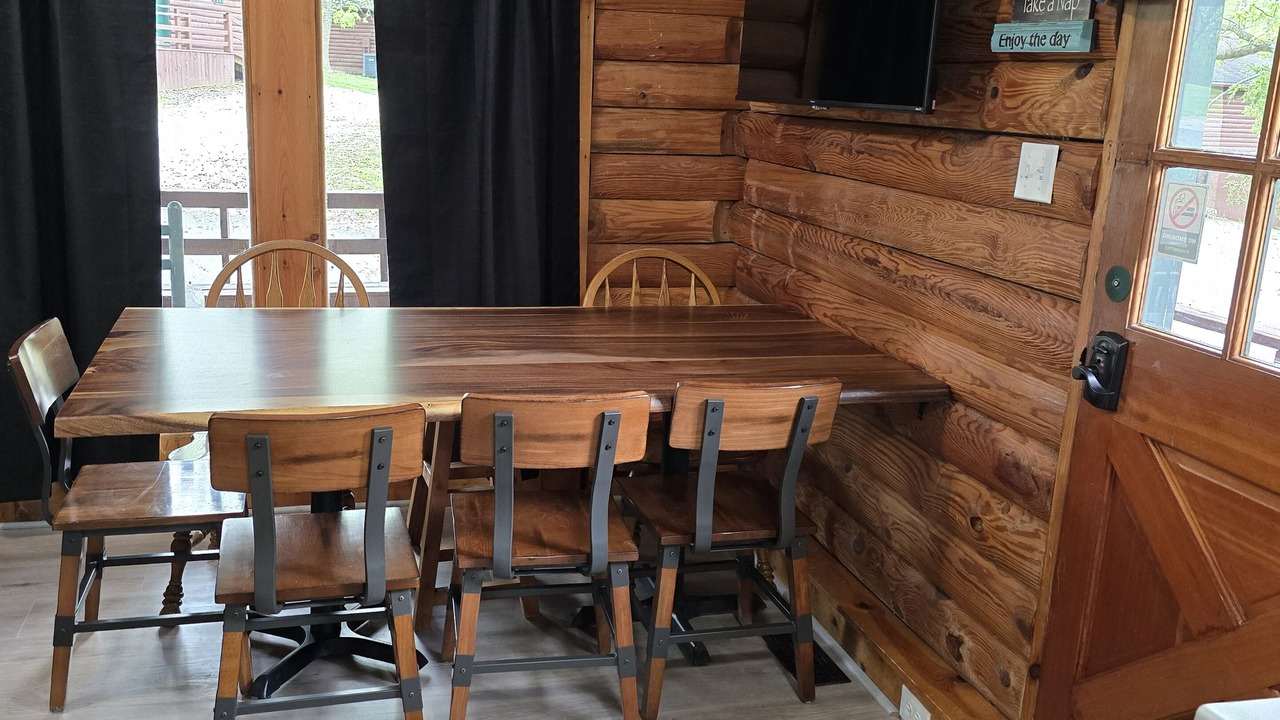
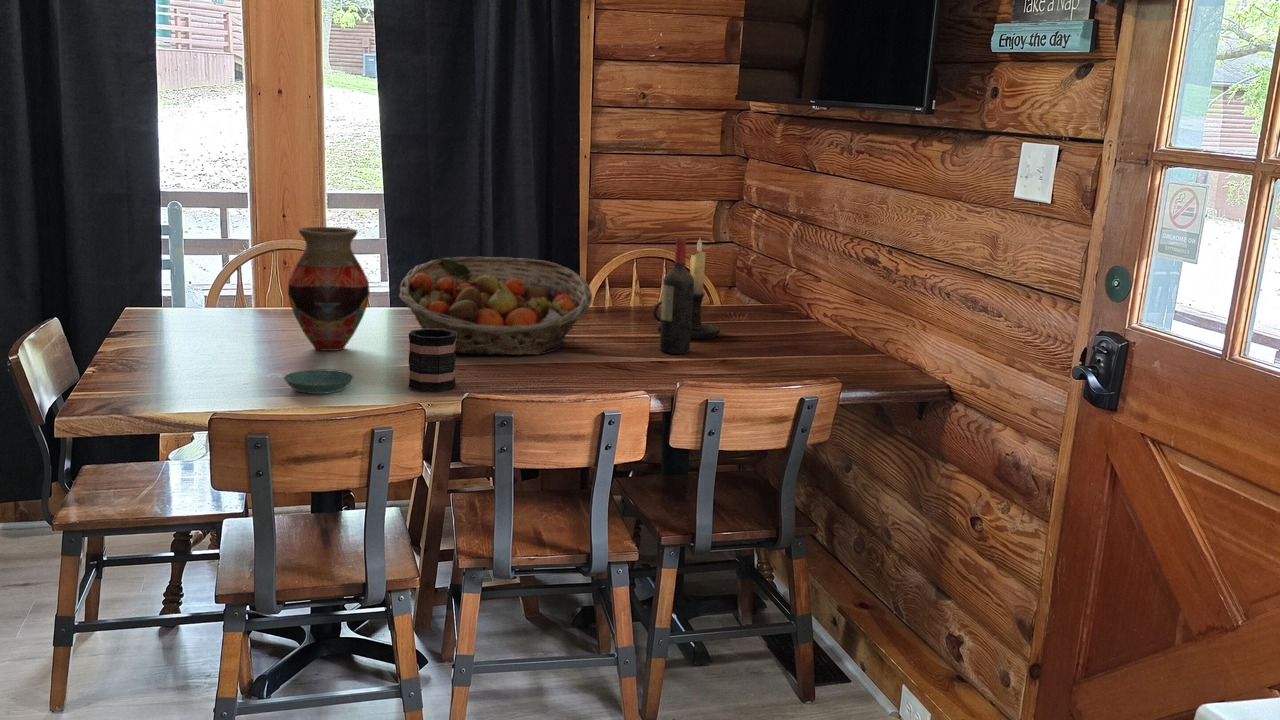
+ mug [407,328,457,392]
+ fruit basket [398,256,593,356]
+ candle holder [652,237,721,340]
+ wine bottle [658,236,694,355]
+ saucer [283,368,355,395]
+ vase [286,226,371,352]
